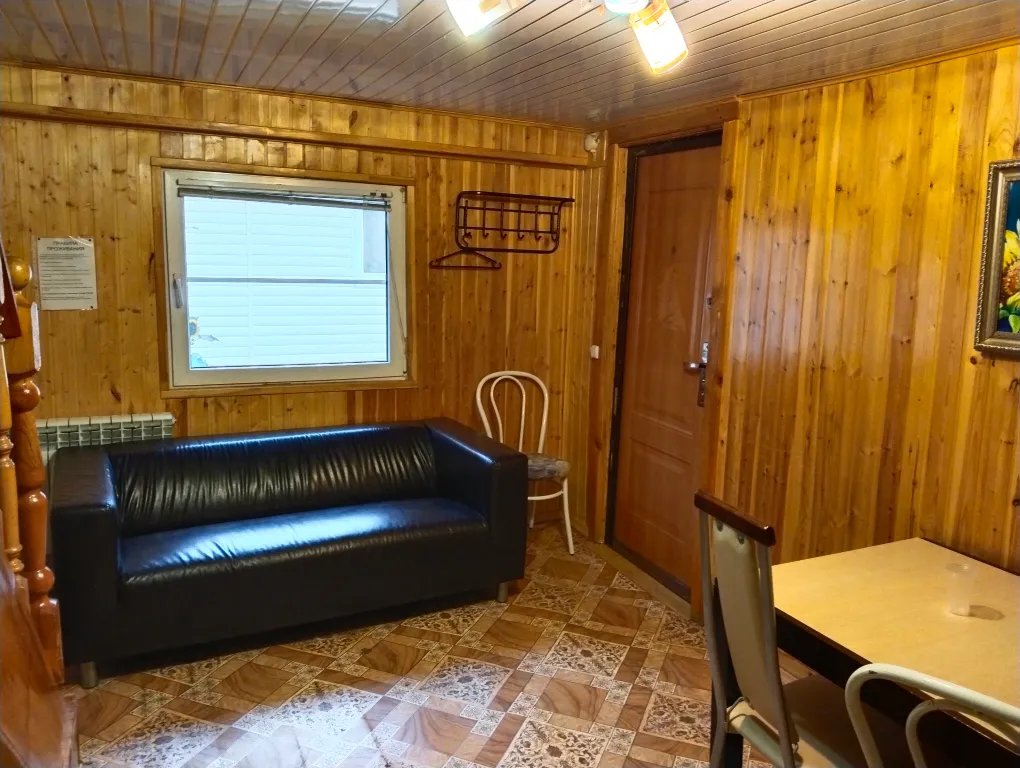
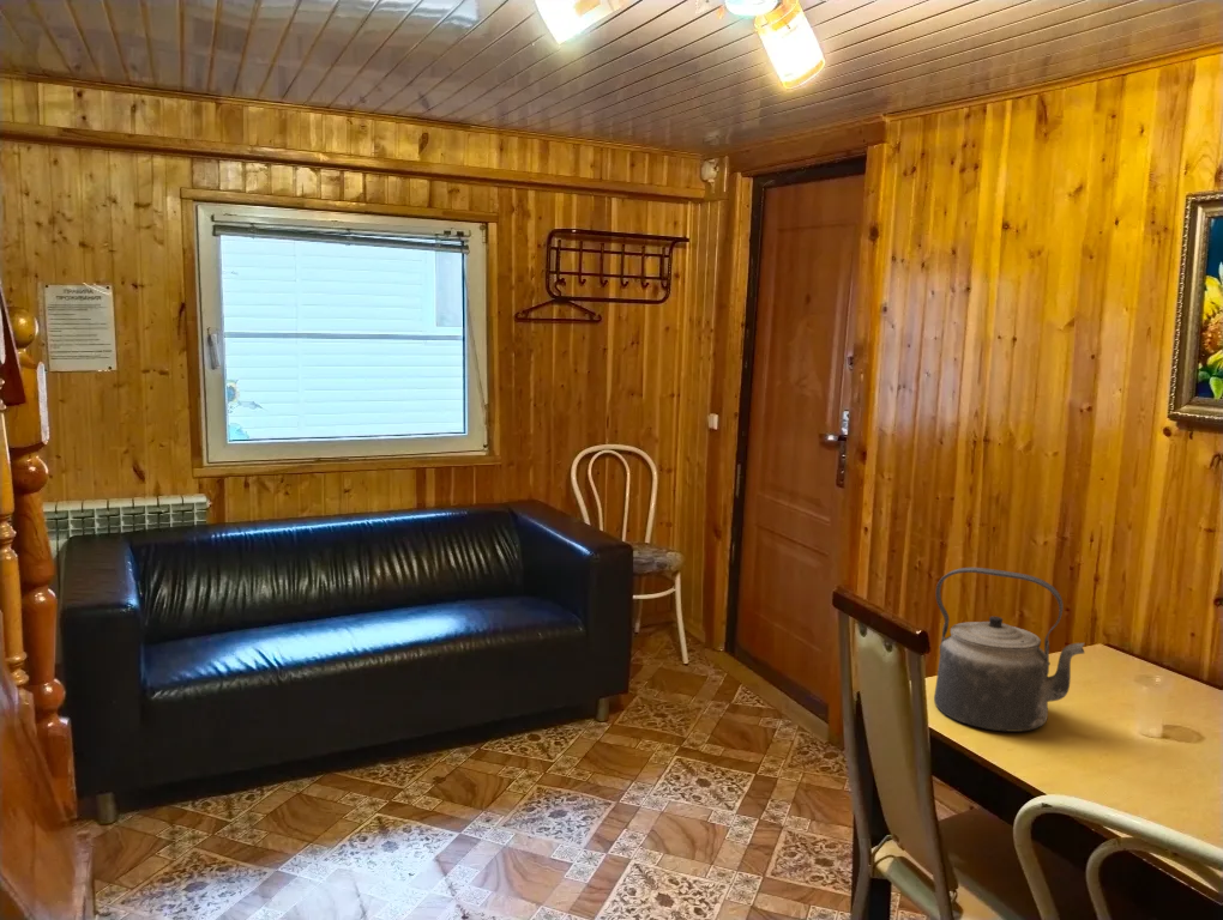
+ kettle [933,567,1085,733]
